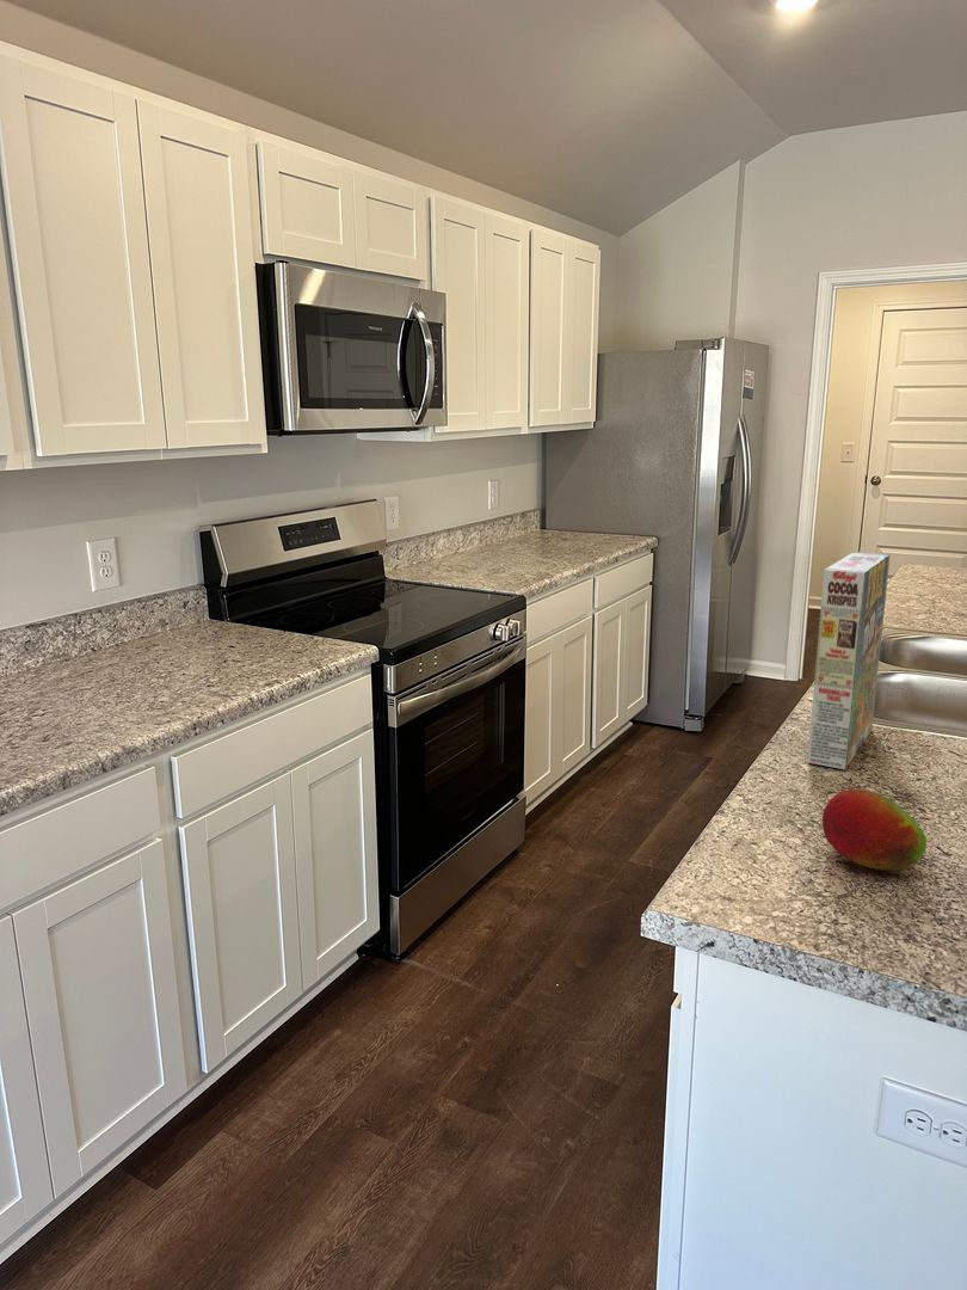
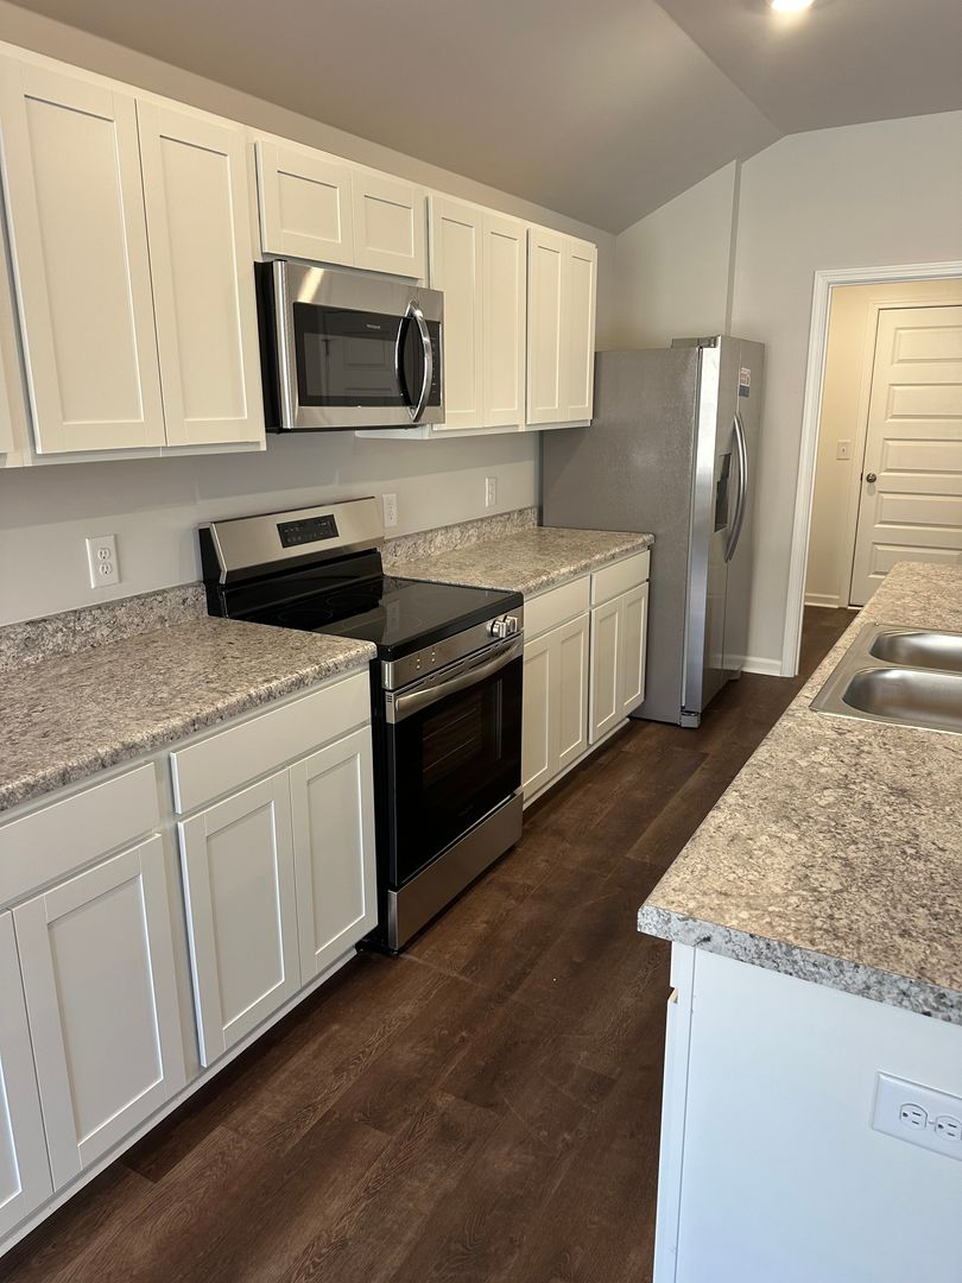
- cereal box [806,551,892,770]
- fruit [821,788,928,872]
